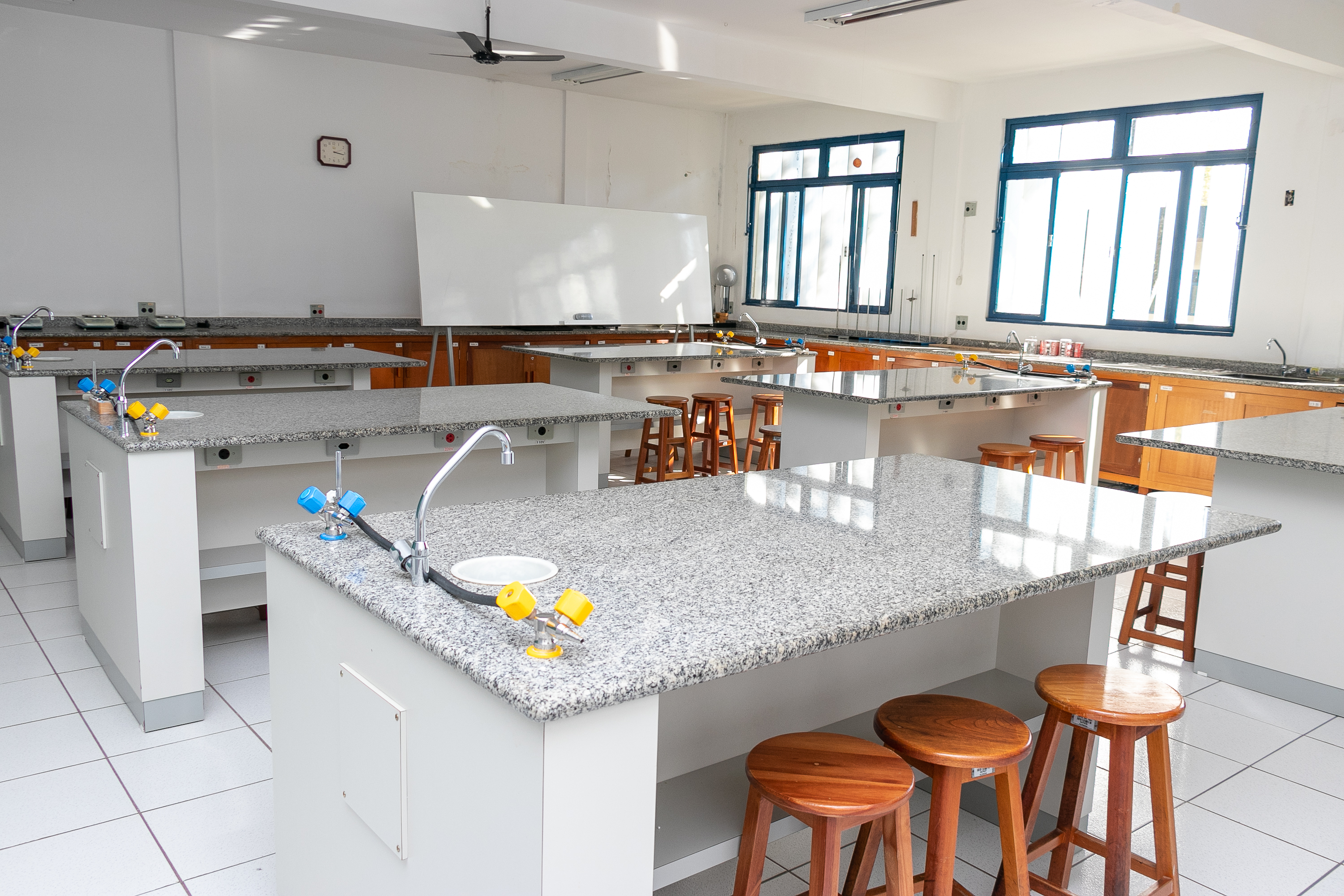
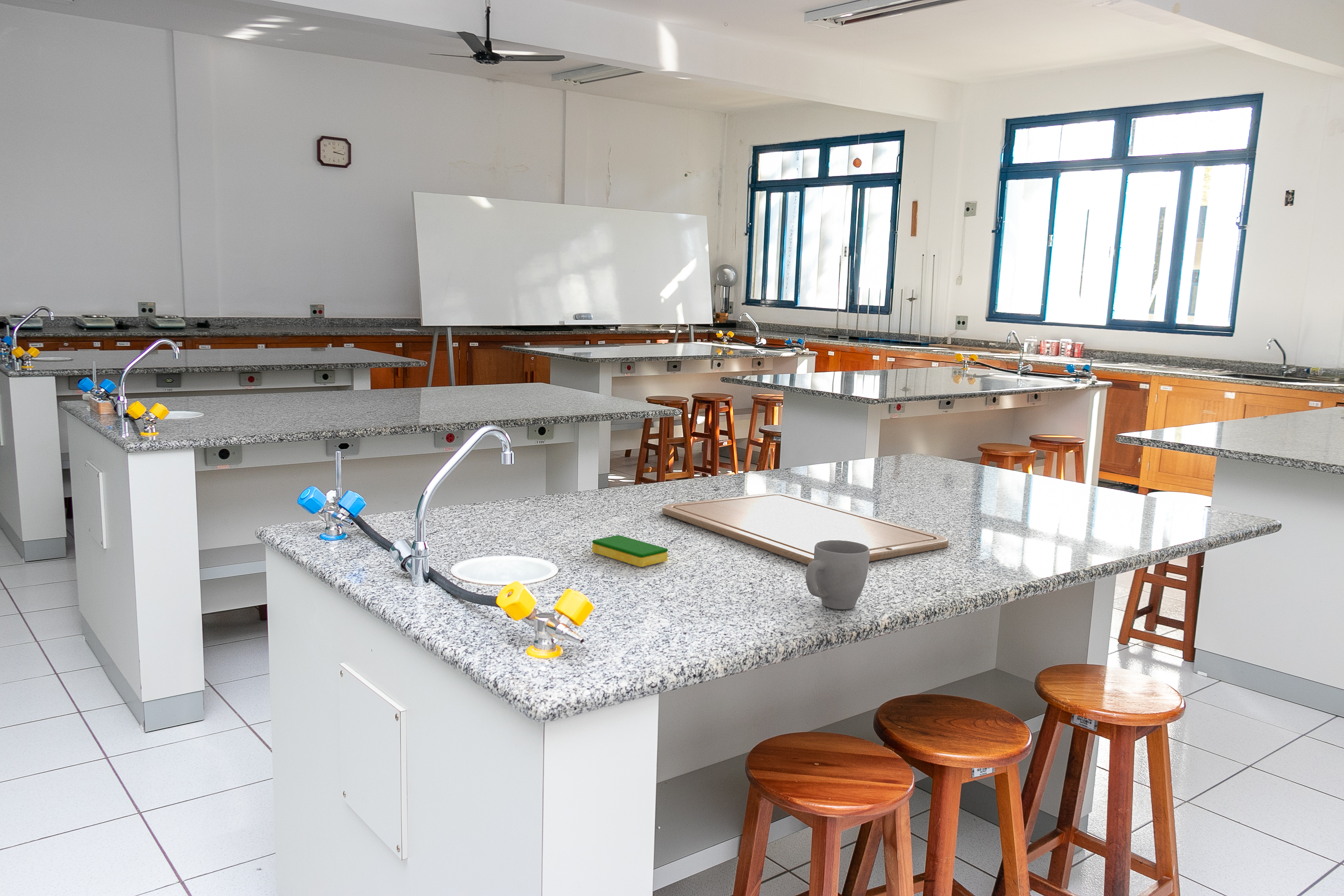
+ chopping board [662,492,949,565]
+ mug [805,540,870,610]
+ dish sponge [592,534,668,568]
